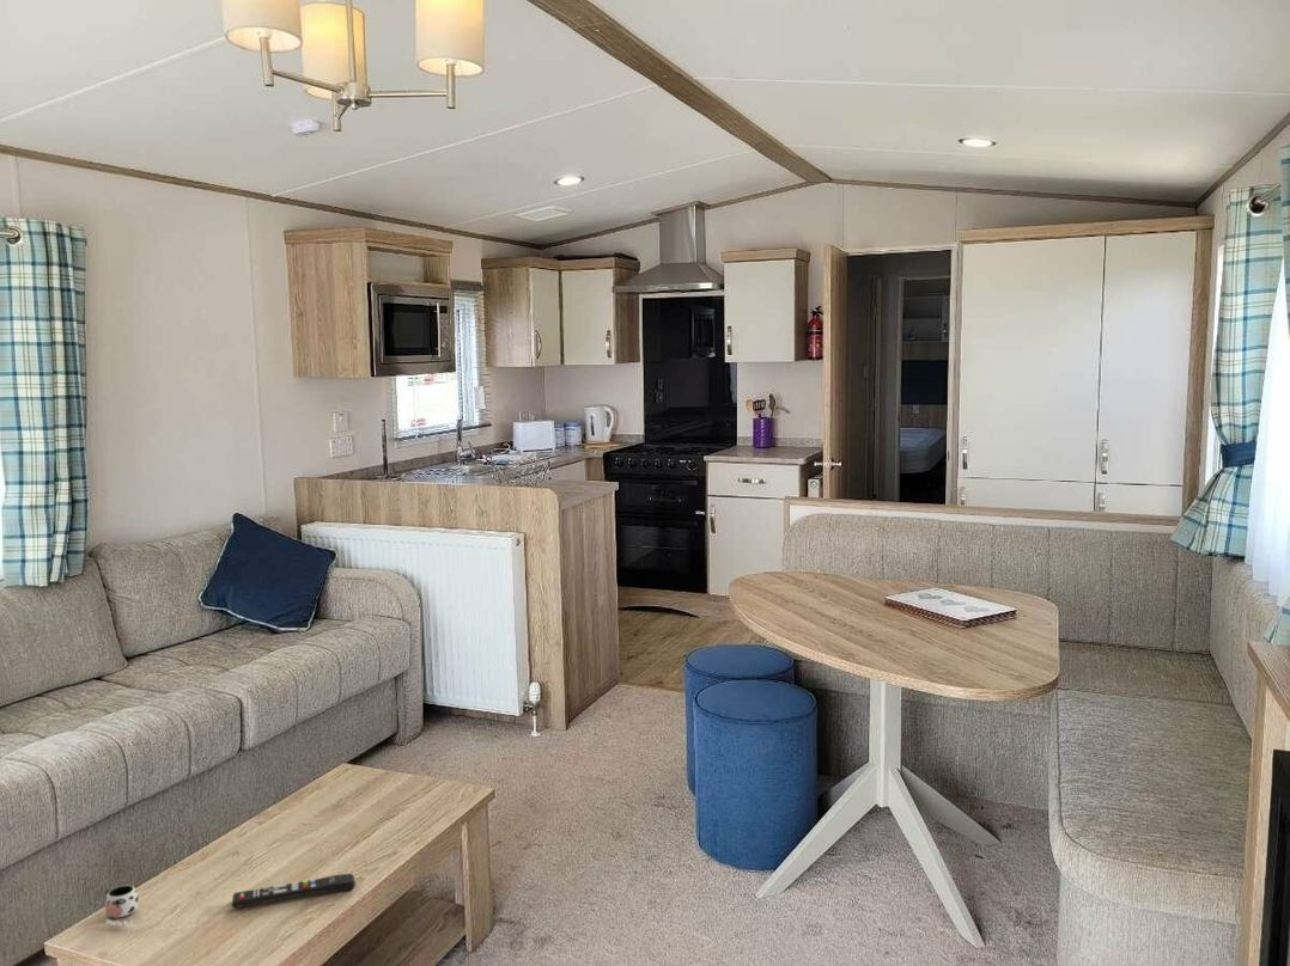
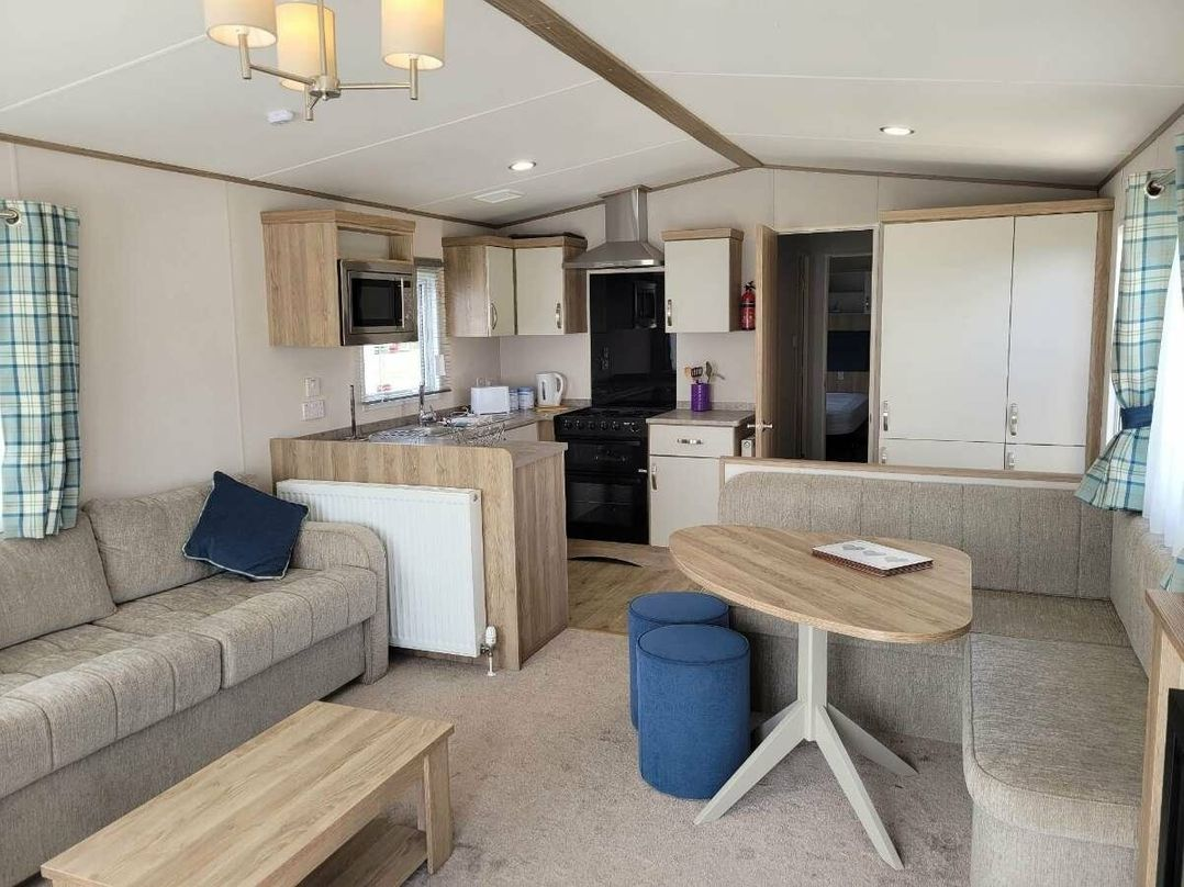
- remote control [231,873,357,909]
- mug [104,885,139,928]
